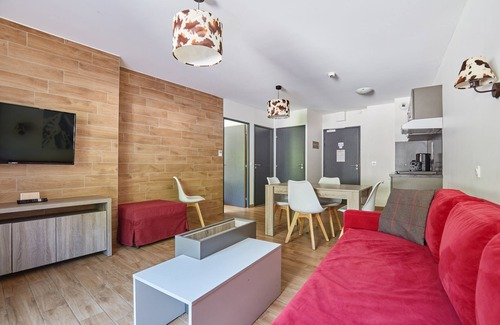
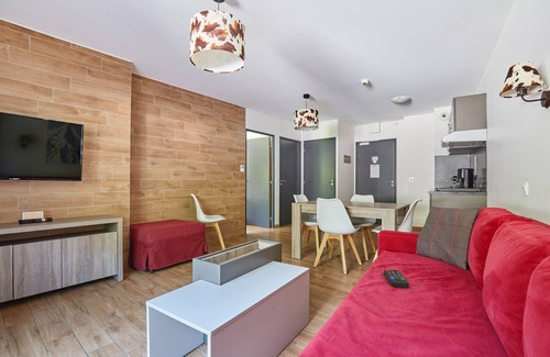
+ remote control [383,268,410,289]
